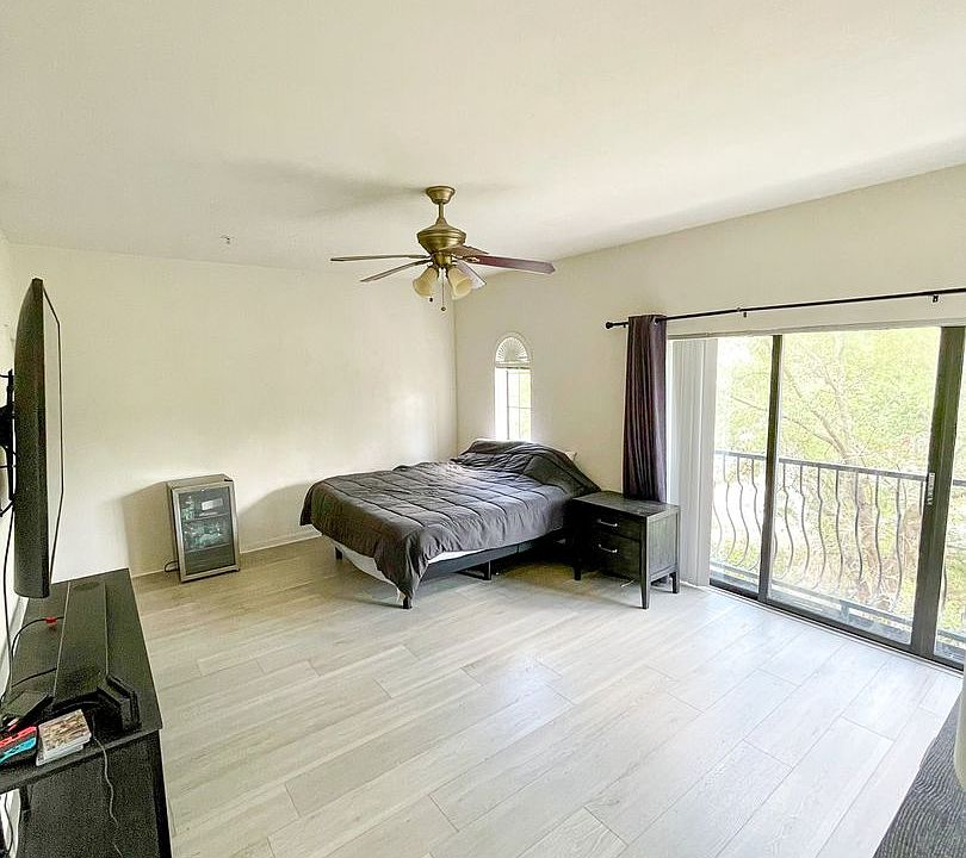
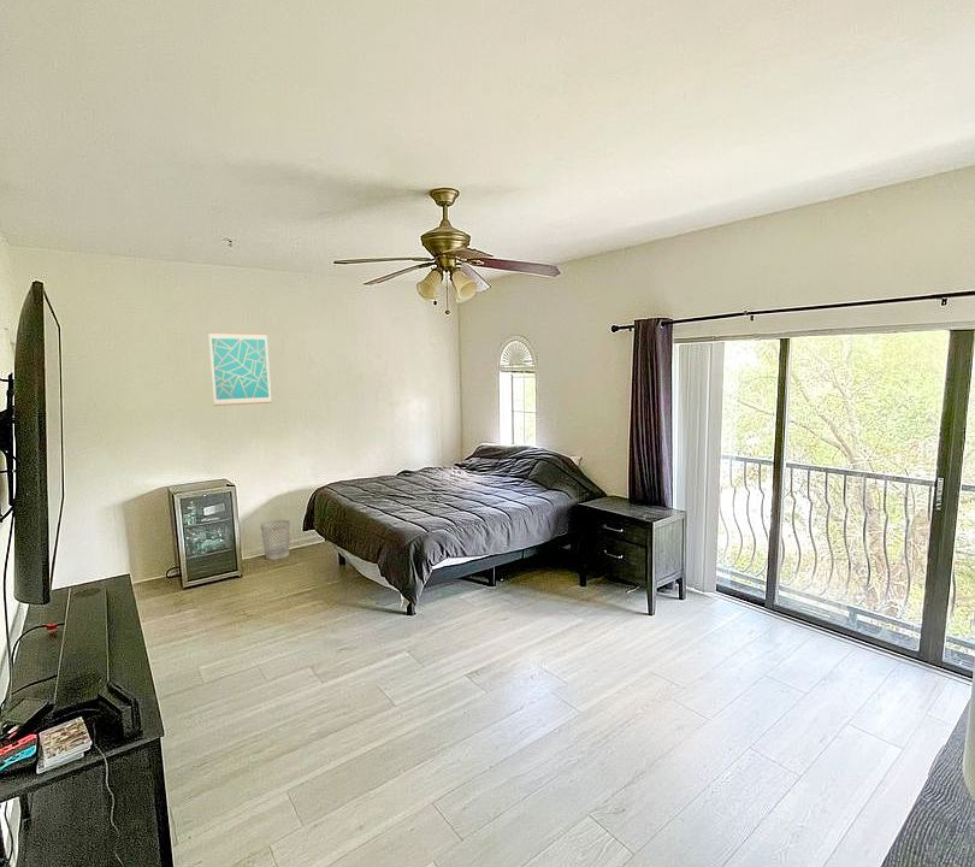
+ wall art [207,331,272,407]
+ wastebasket [260,518,291,561]
